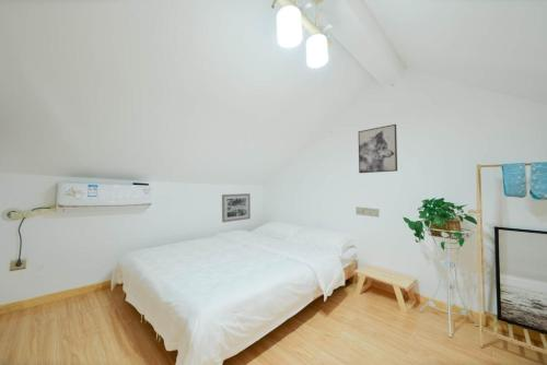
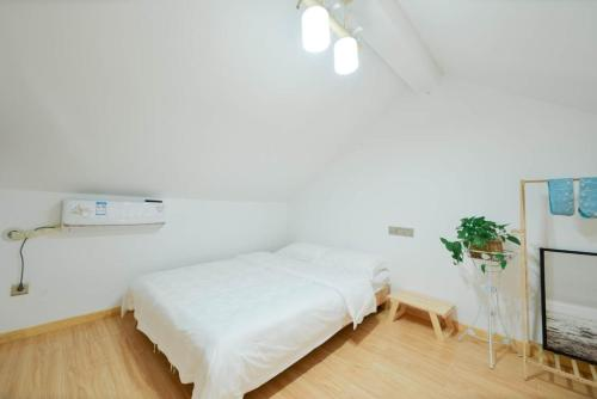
- wall art [221,192,252,223]
- wall art [358,123,398,174]
